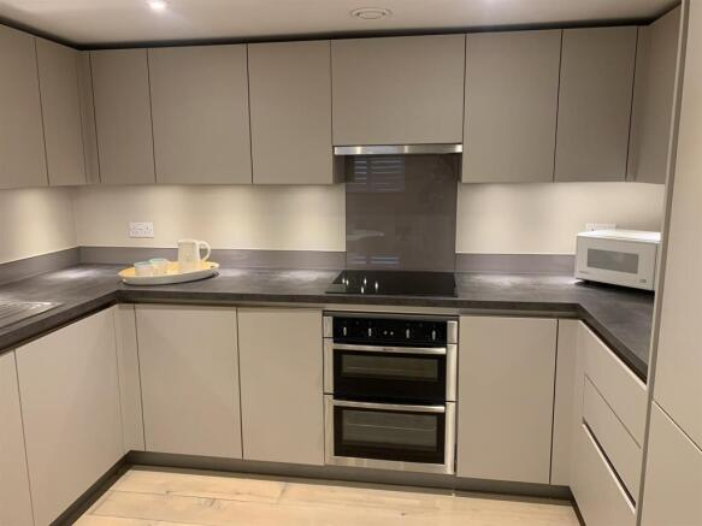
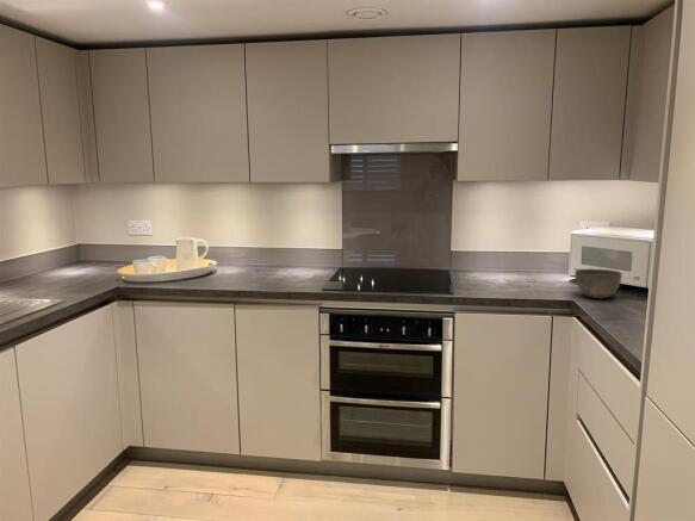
+ bowl [573,268,622,299]
